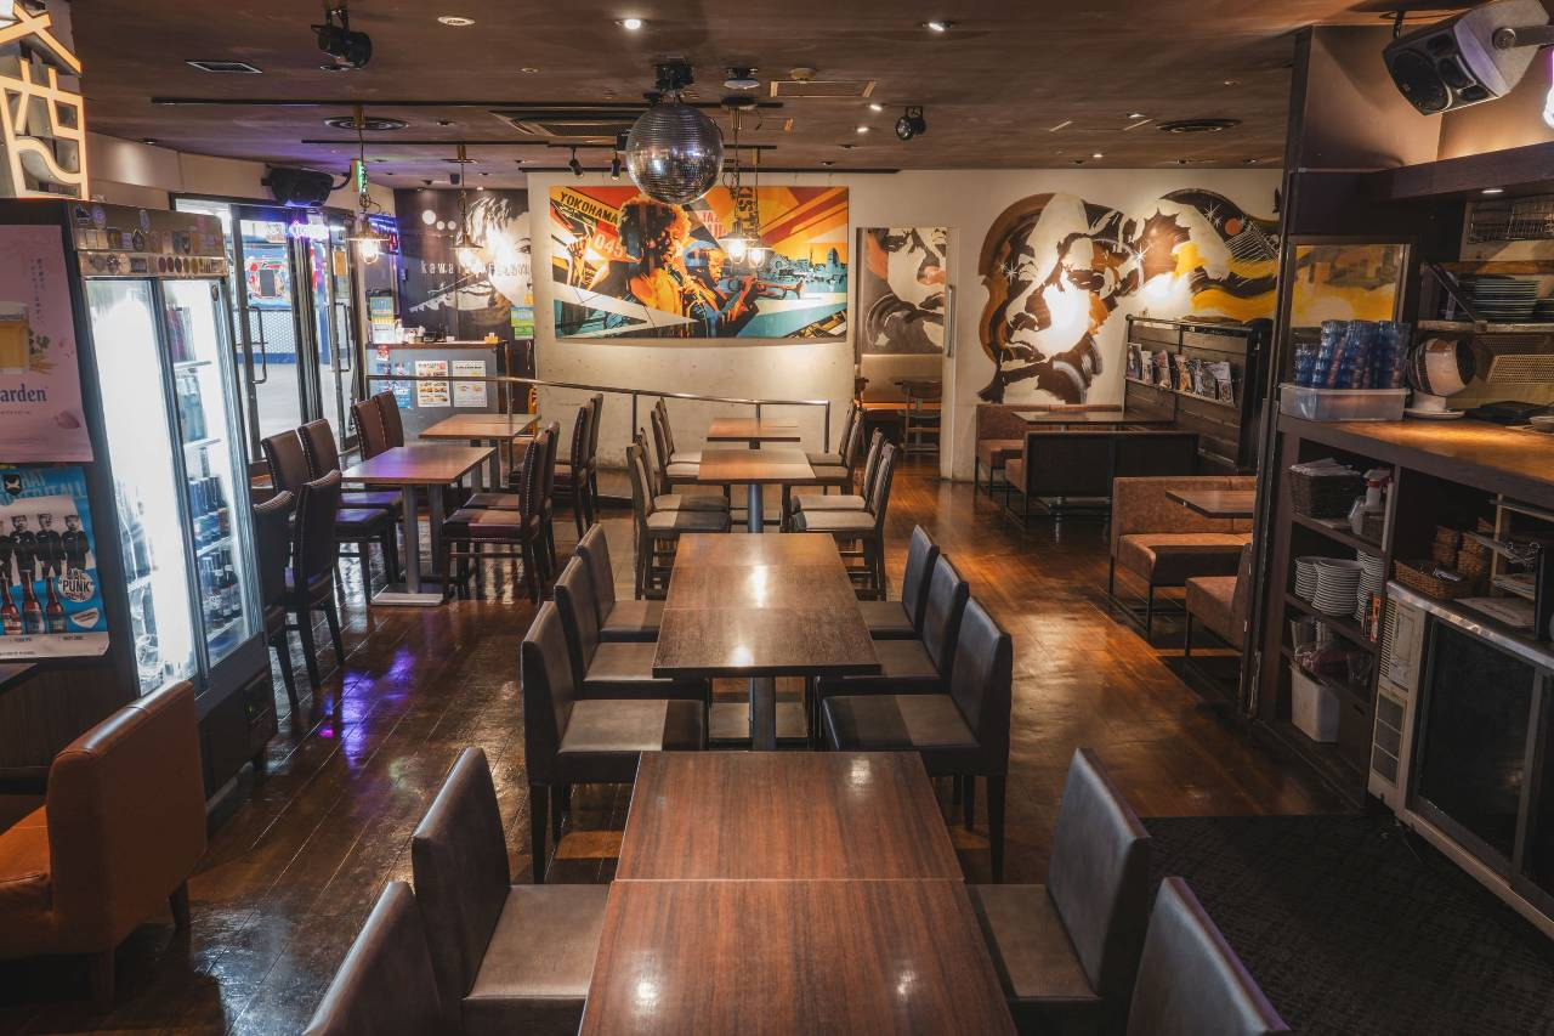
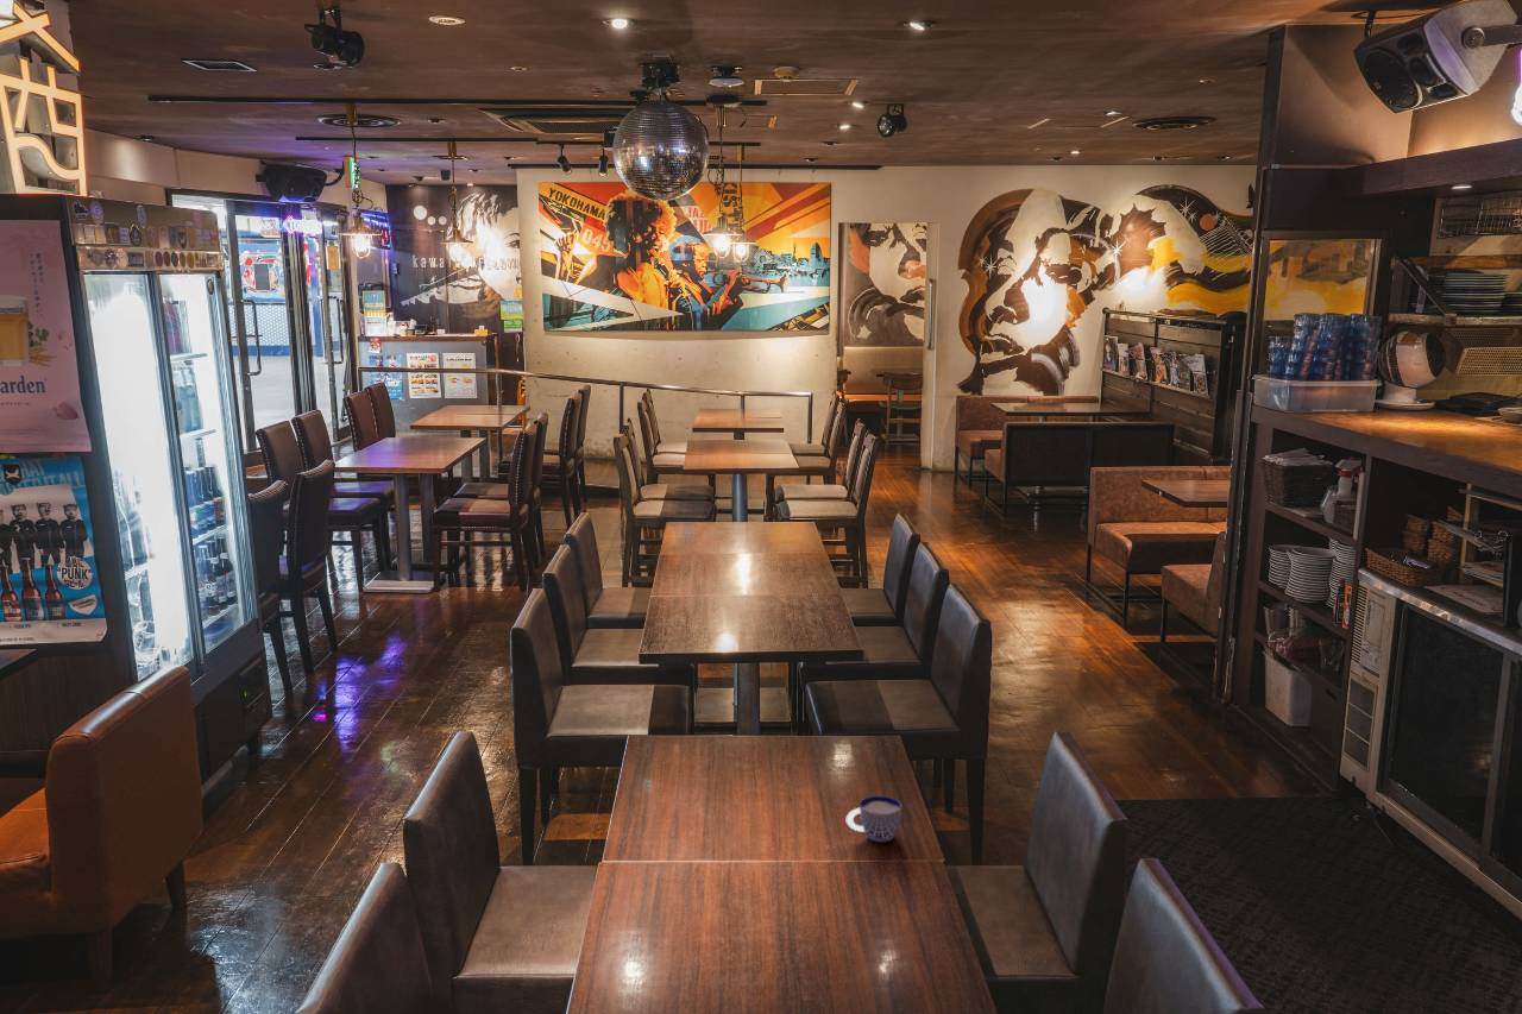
+ cup [845,795,902,844]
